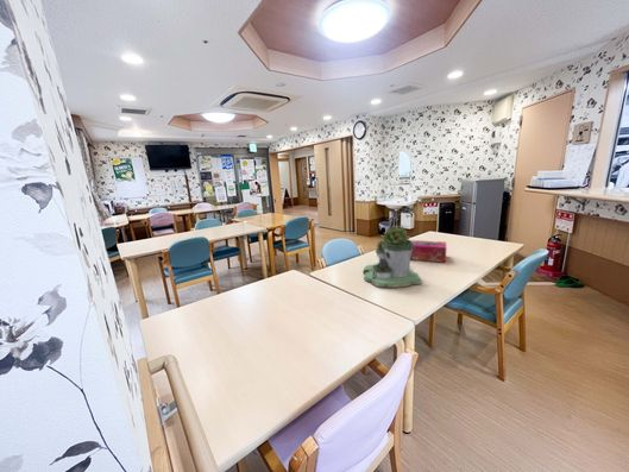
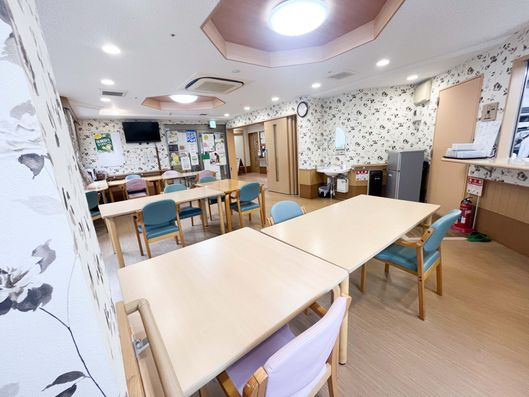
- tissue box [409,239,447,263]
- succulent planter [361,224,423,289]
